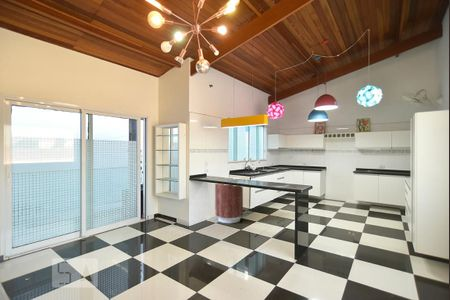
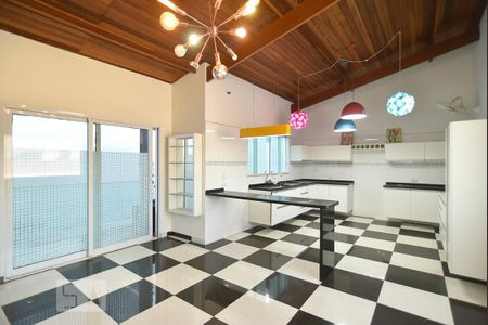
- trash can [214,176,244,224]
